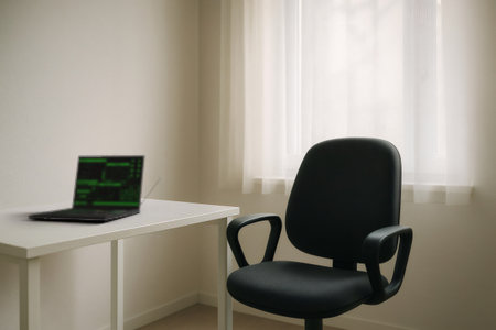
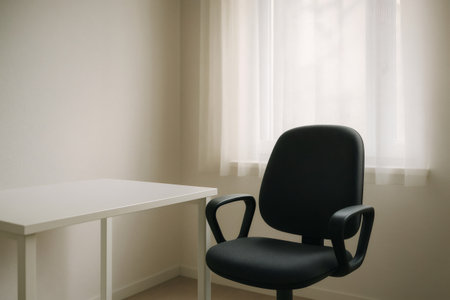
- laptop [26,154,163,222]
